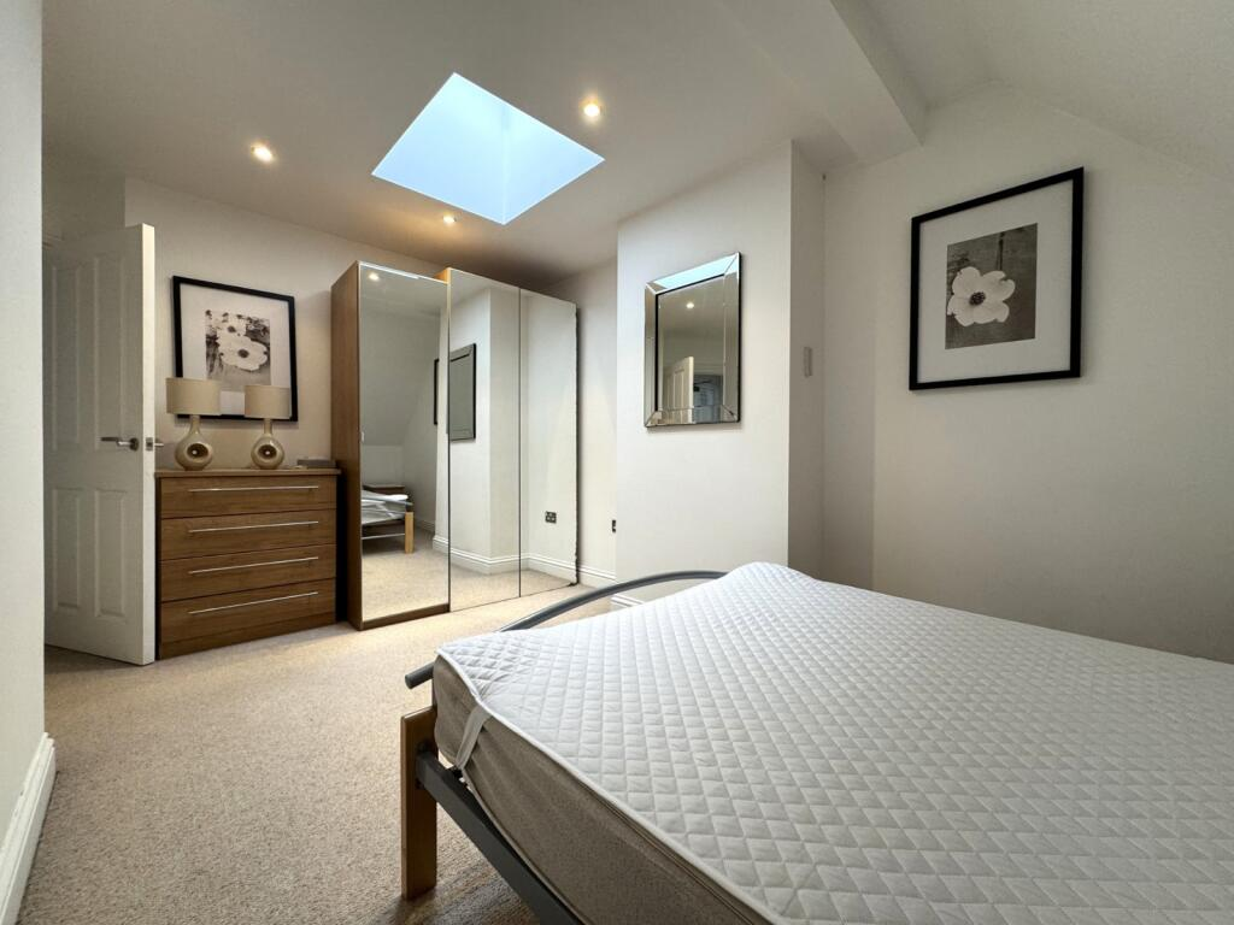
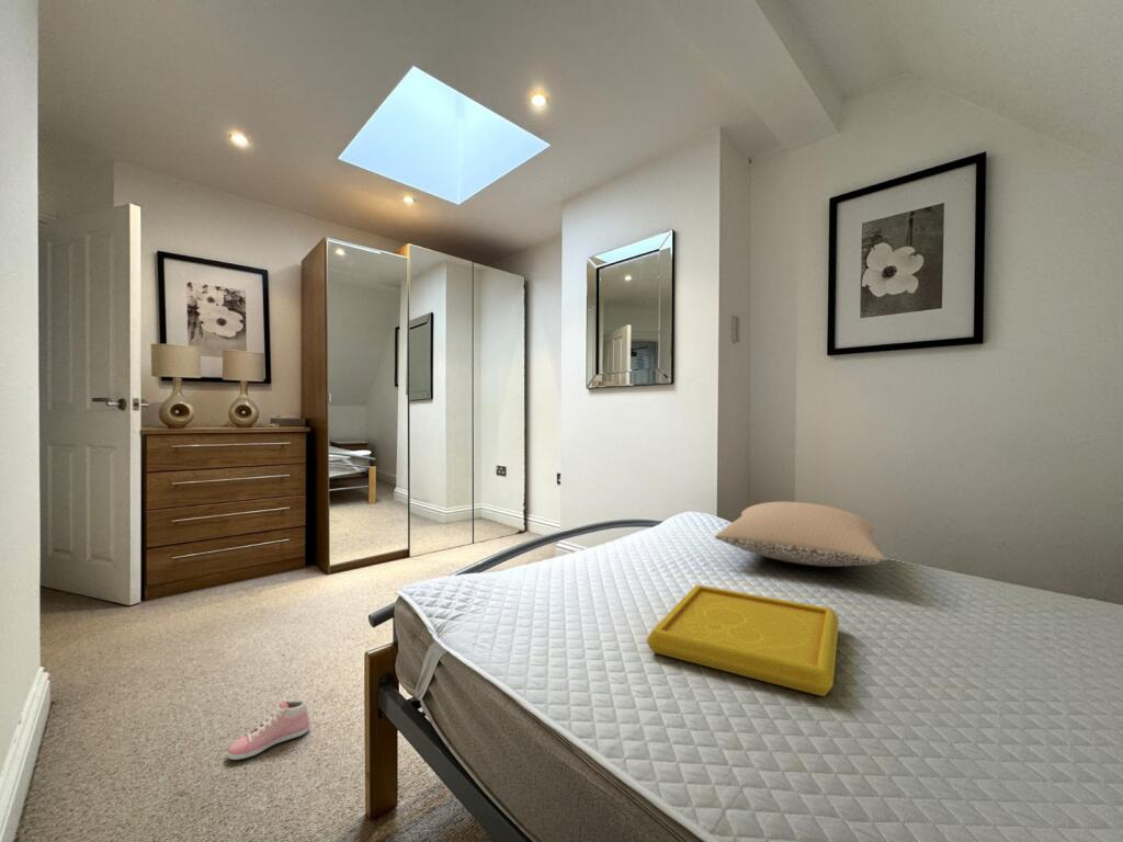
+ serving tray [646,583,840,697]
+ pillow [714,501,887,568]
+ sneaker [226,698,311,761]
